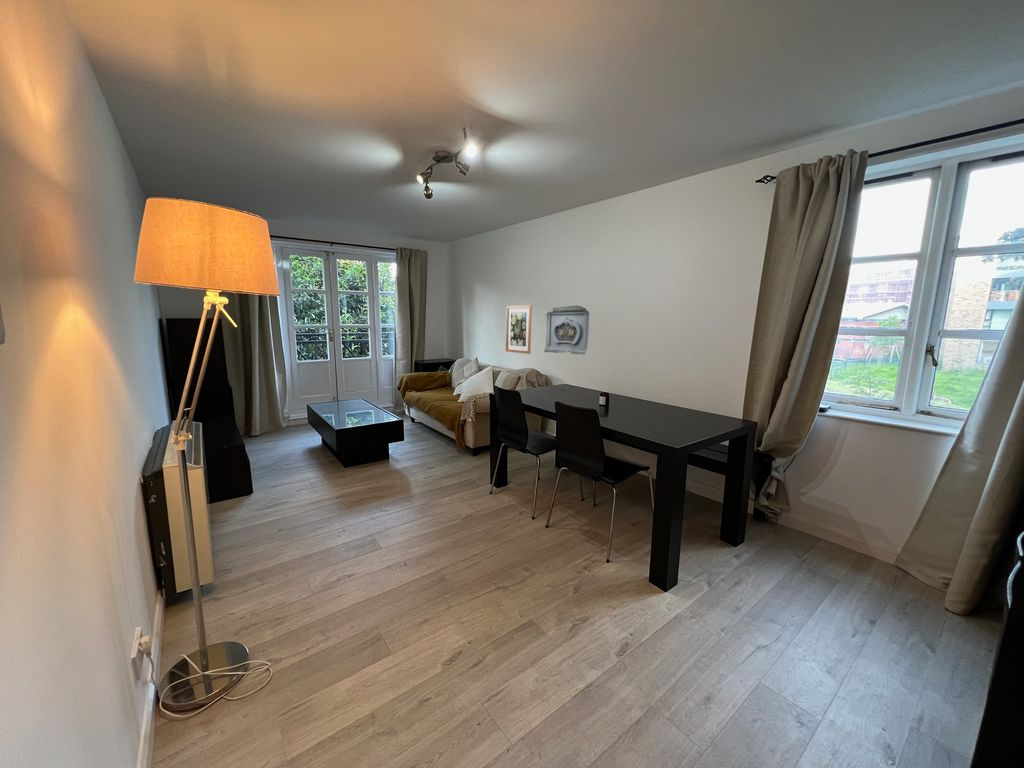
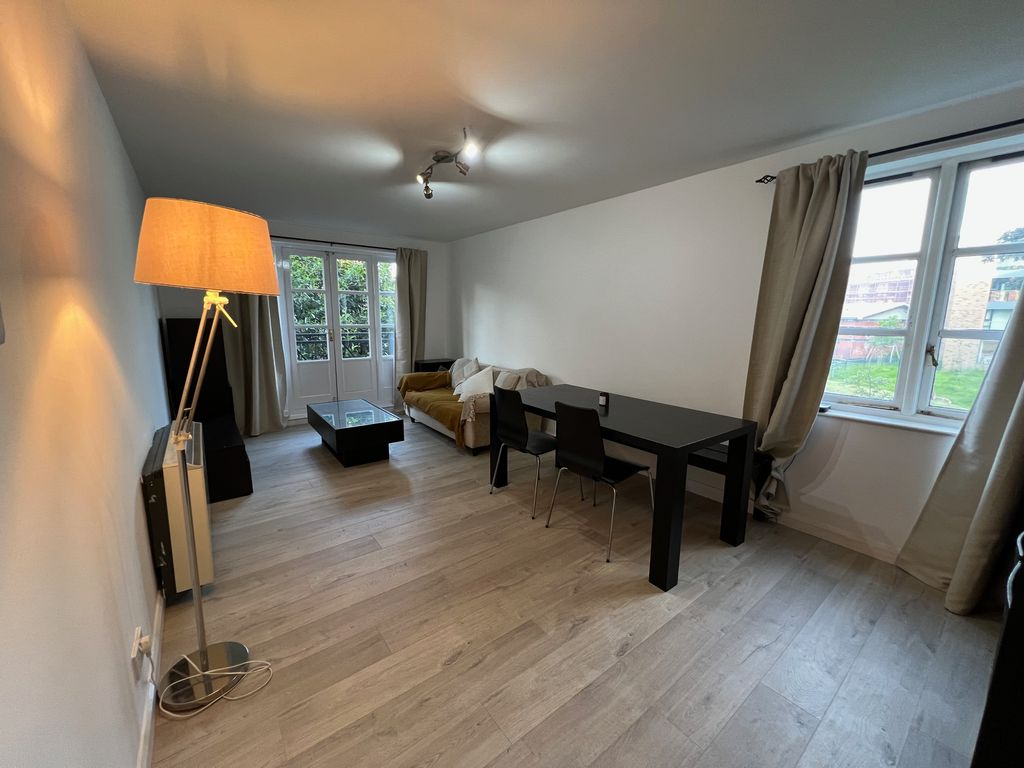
- relief panel [543,305,590,355]
- wall art [505,304,533,355]
